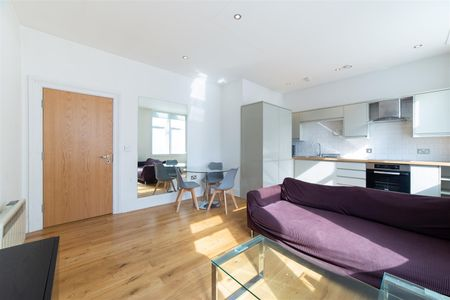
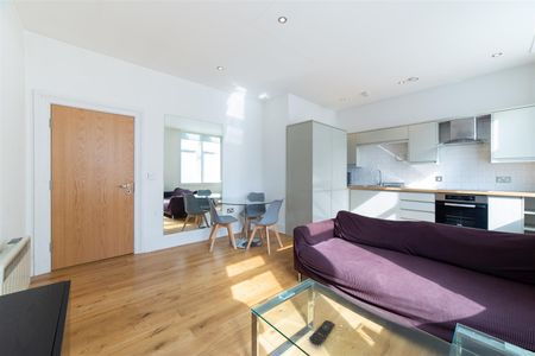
+ remote control [308,319,336,347]
